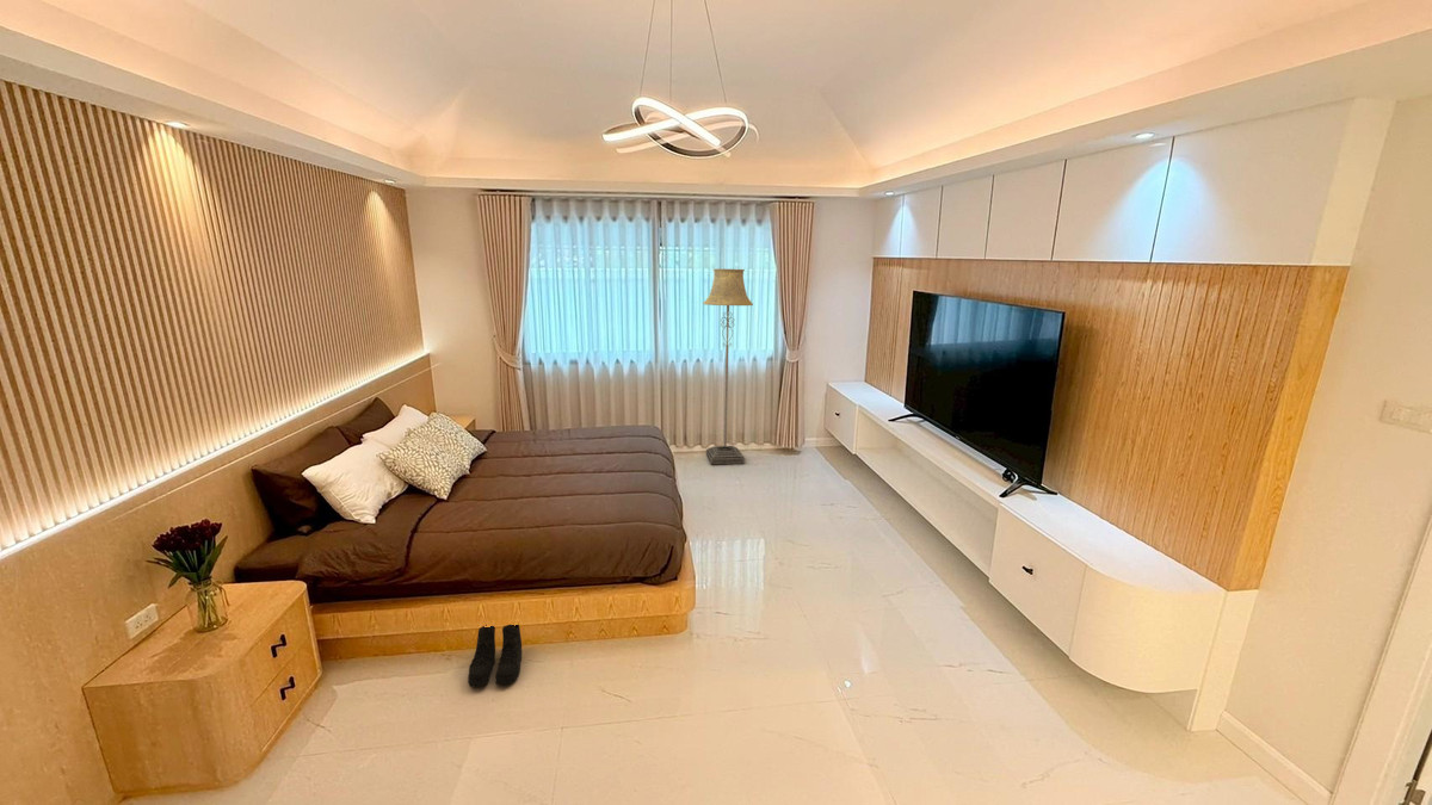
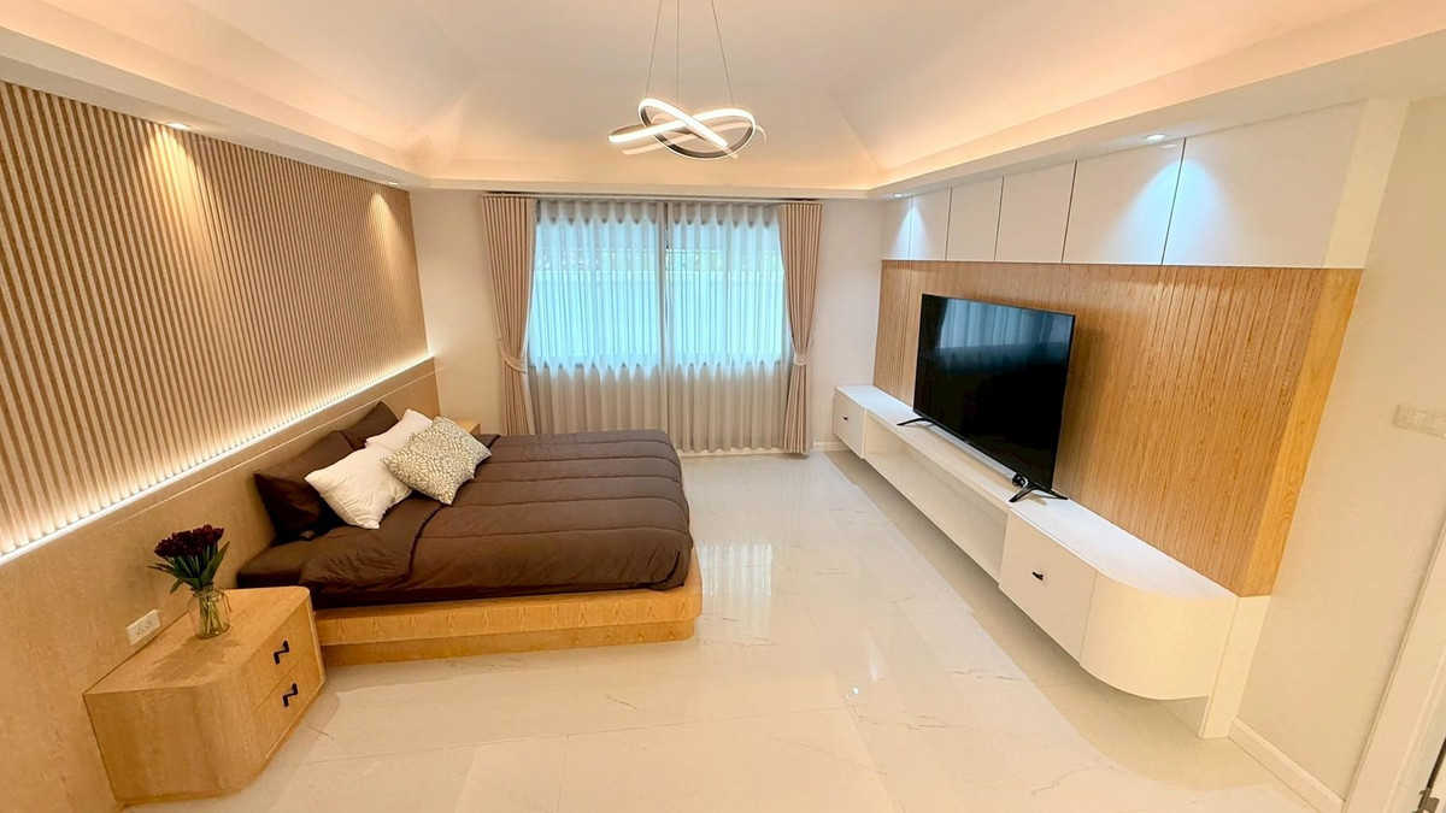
- floor lamp [702,267,754,465]
- boots [467,624,523,688]
